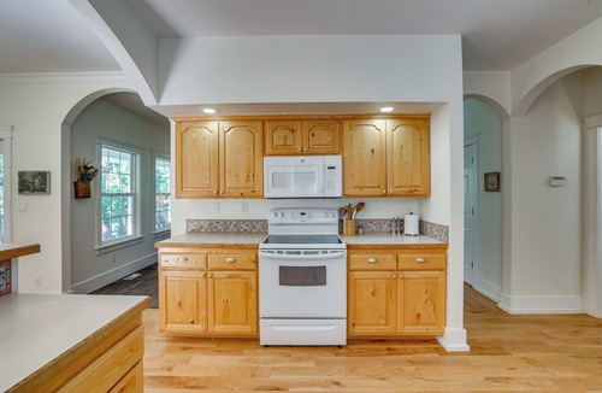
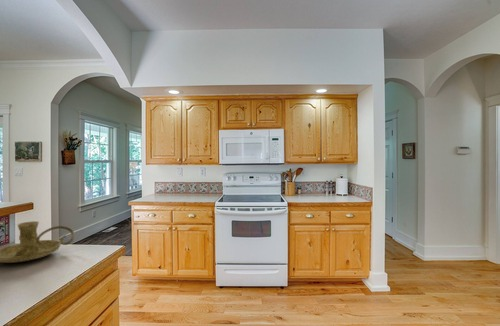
+ candle holder [0,220,75,264]
